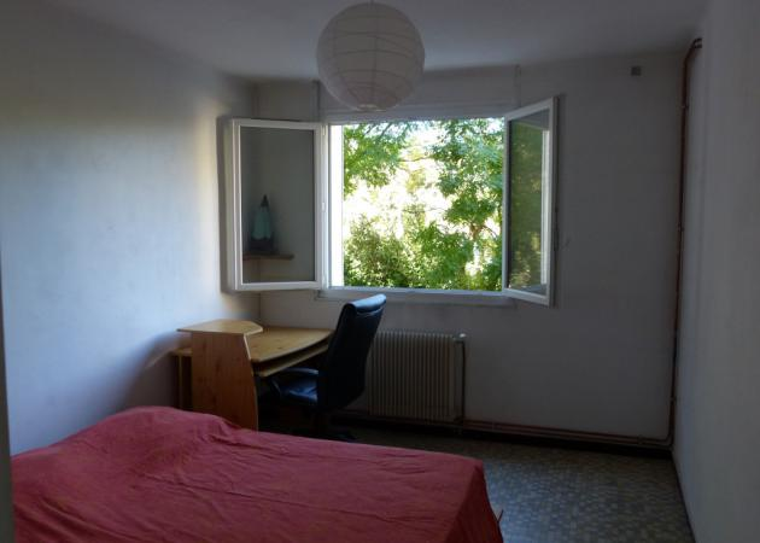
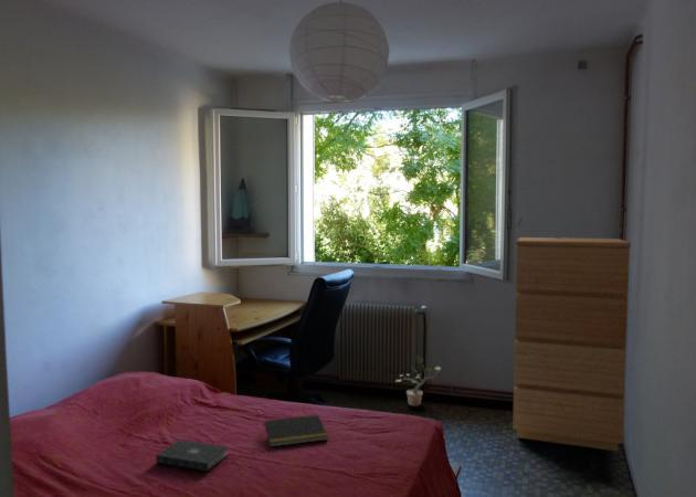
+ book [155,438,230,473]
+ potted plant [394,353,442,408]
+ notepad [262,413,329,448]
+ dresser [512,236,632,452]
